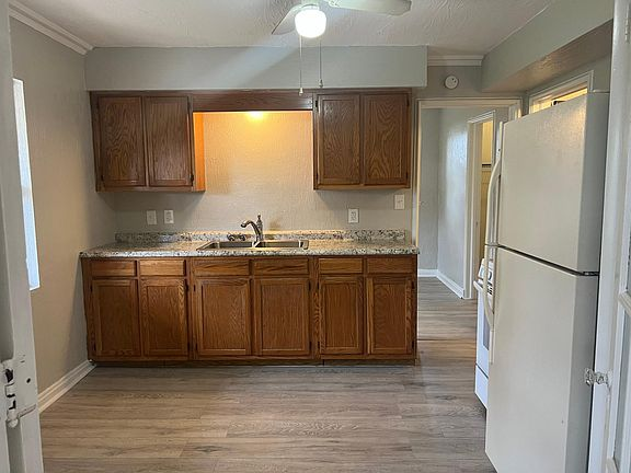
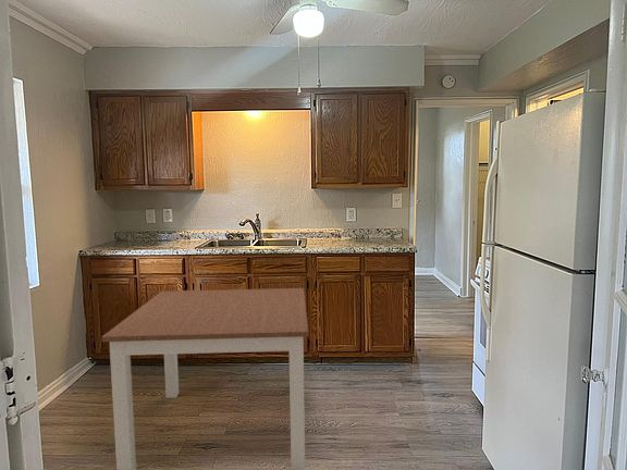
+ dining table [100,287,309,470]
